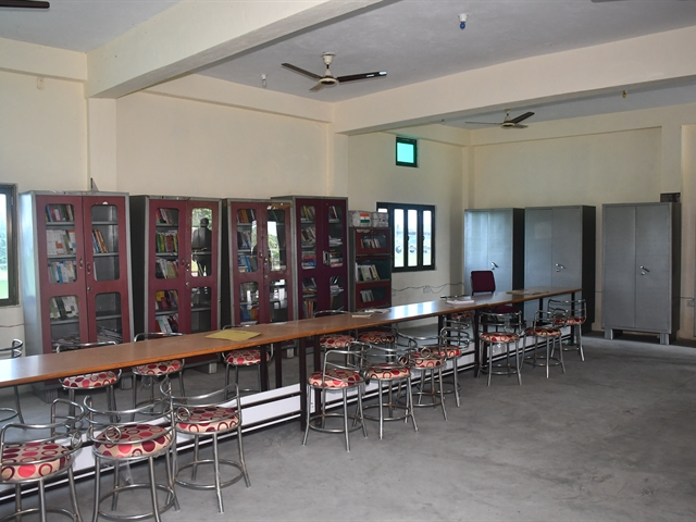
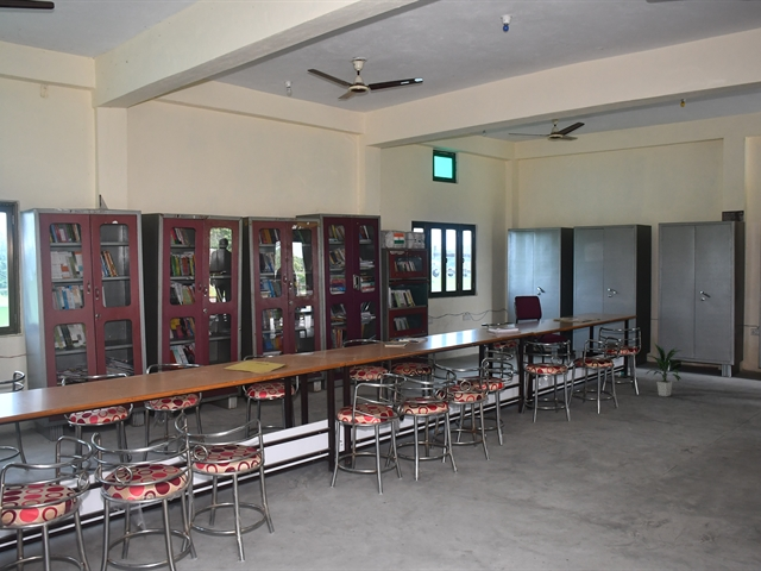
+ indoor plant [644,341,685,397]
